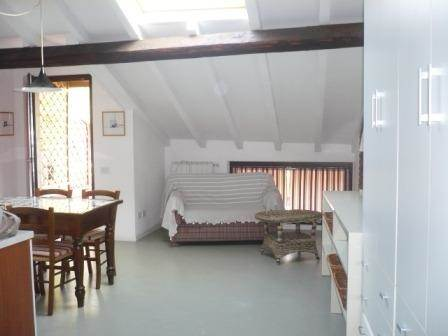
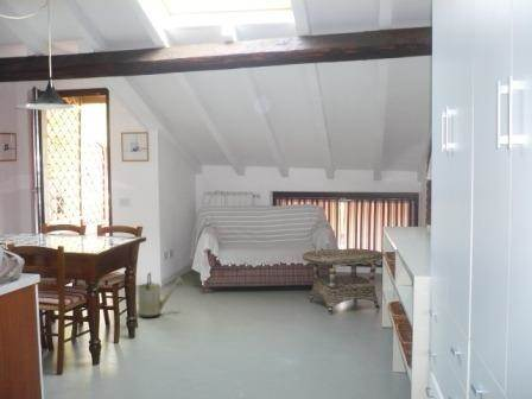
+ watering can [137,272,185,319]
